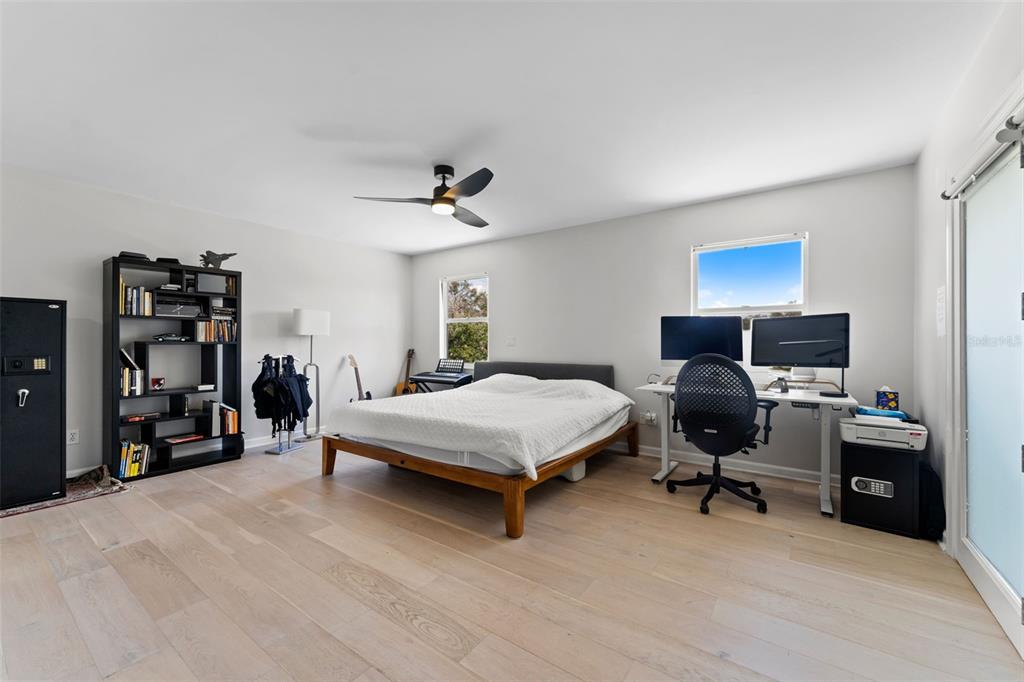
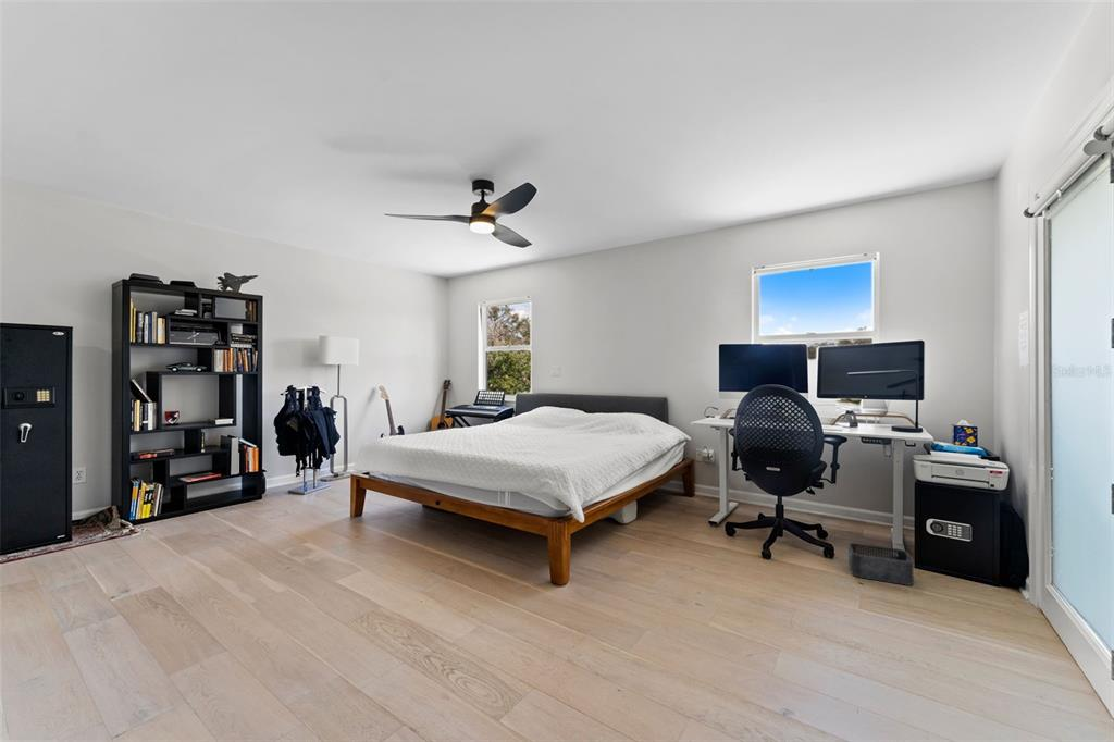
+ storage bin [847,542,915,586]
